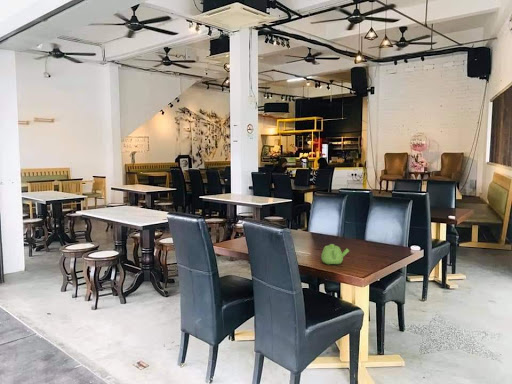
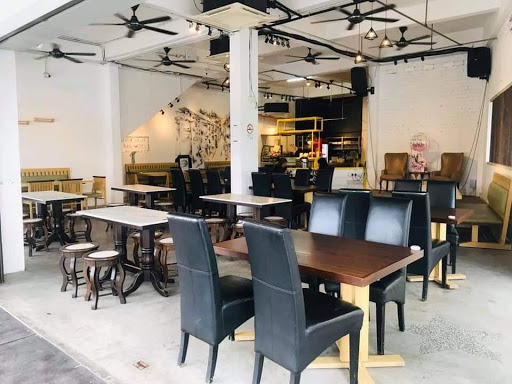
- teapot [320,243,350,265]
